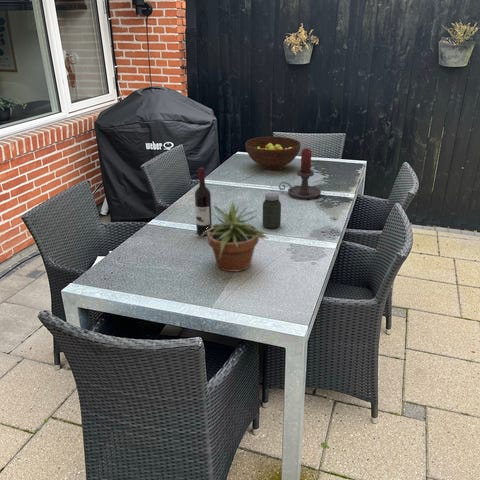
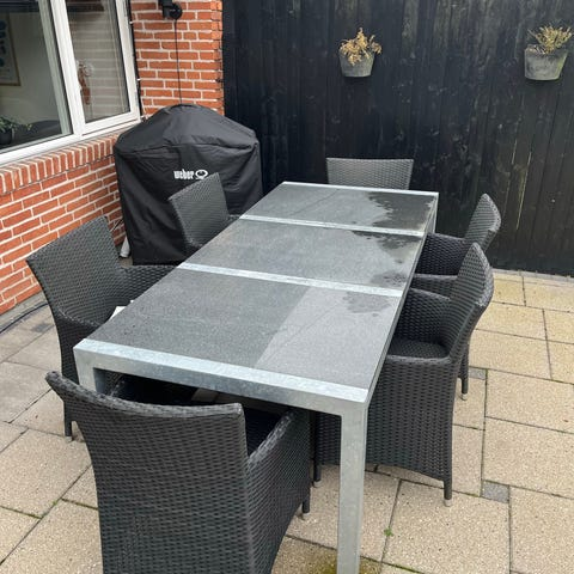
- wine bottle [194,167,213,238]
- jar [262,192,282,229]
- potted plant [198,200,269,273]
- candle holder [278,147,322,200]
- fruit bowl [244,136,302,171]
